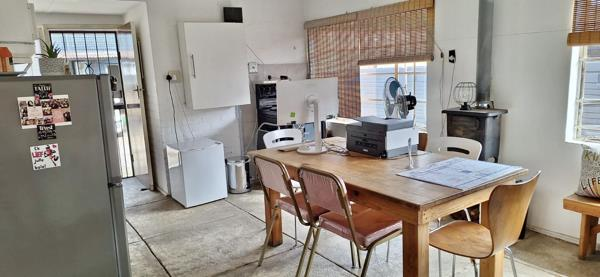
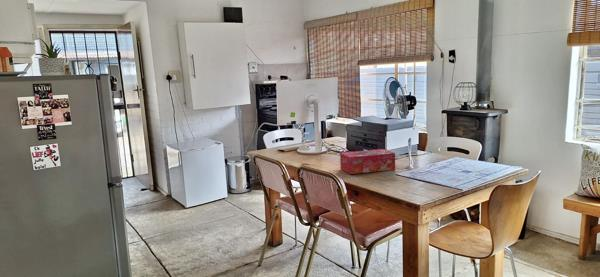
+ tissue box [339,148,396,175]
